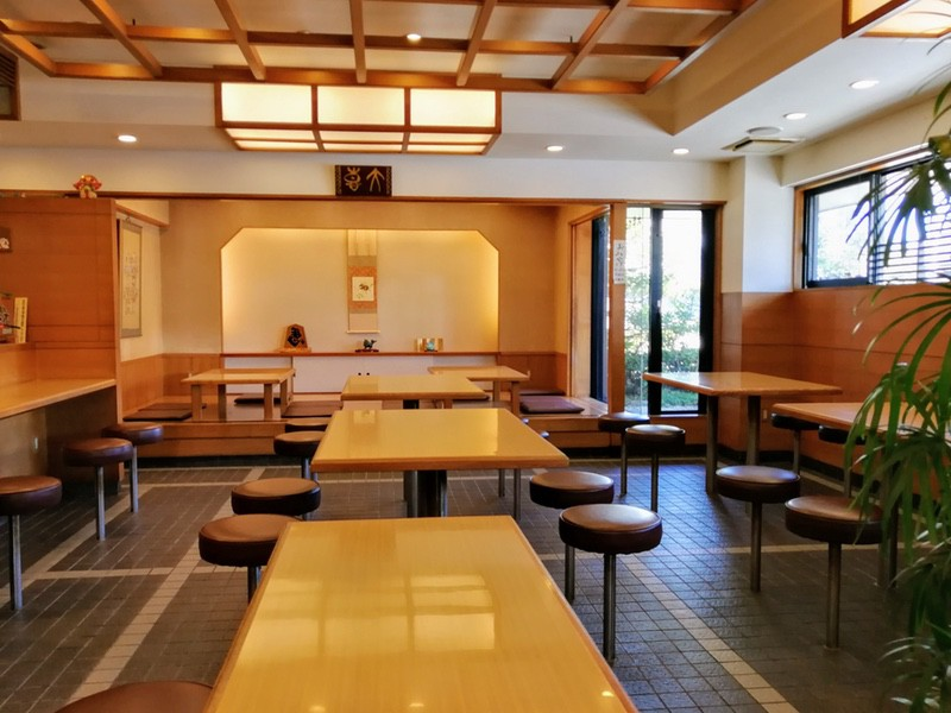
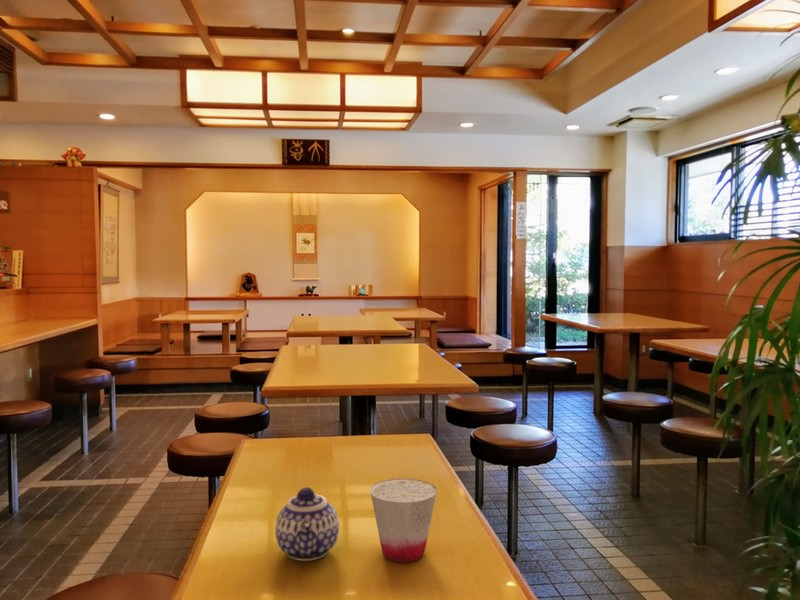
+ teapot [274,486,340,562]
+ cup [369,477,438,563]
